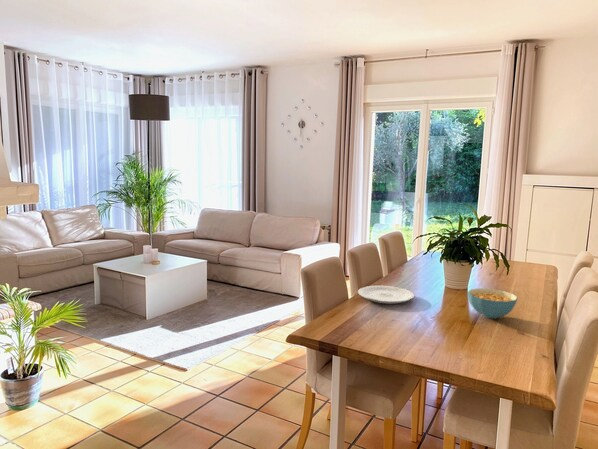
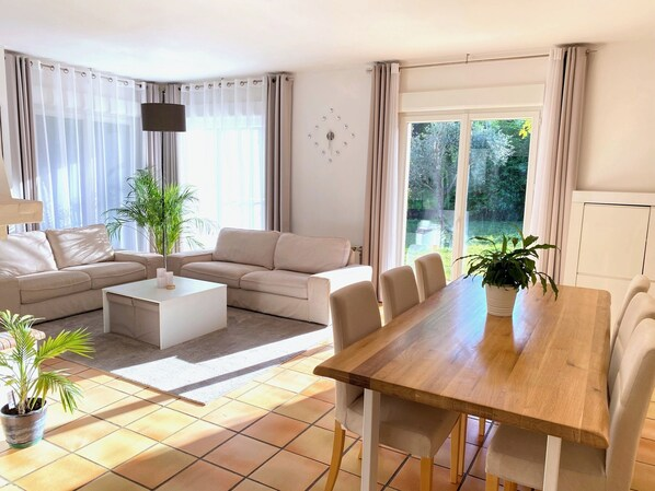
- cereal bowl [467,287,518,319]
- plate [357,285,415,305]
